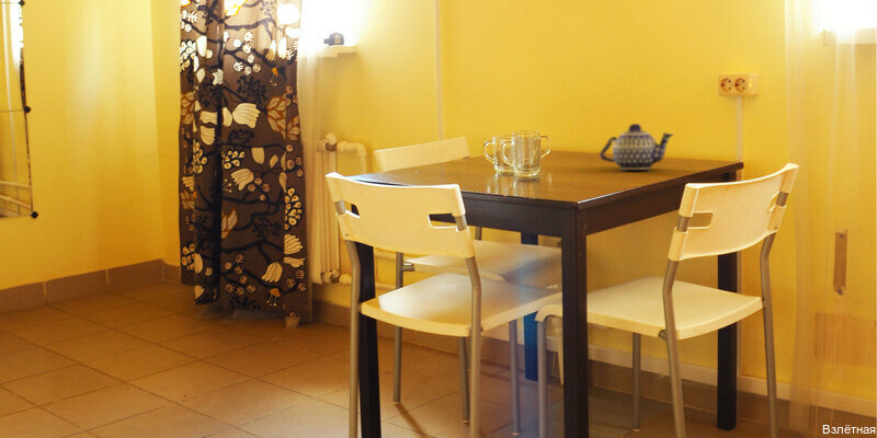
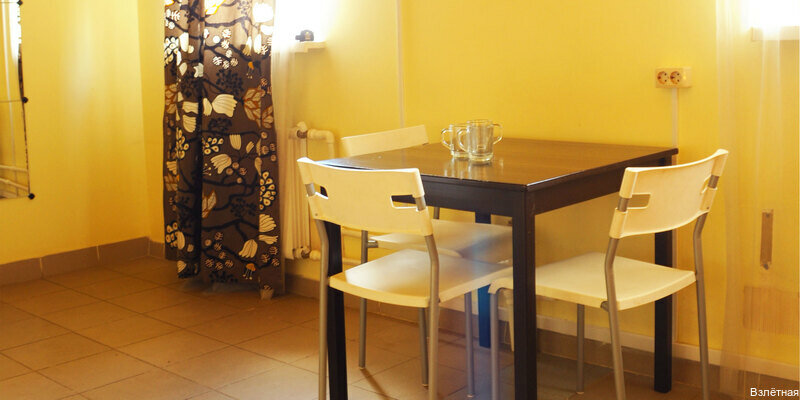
- teapot [599,123,674,171]
